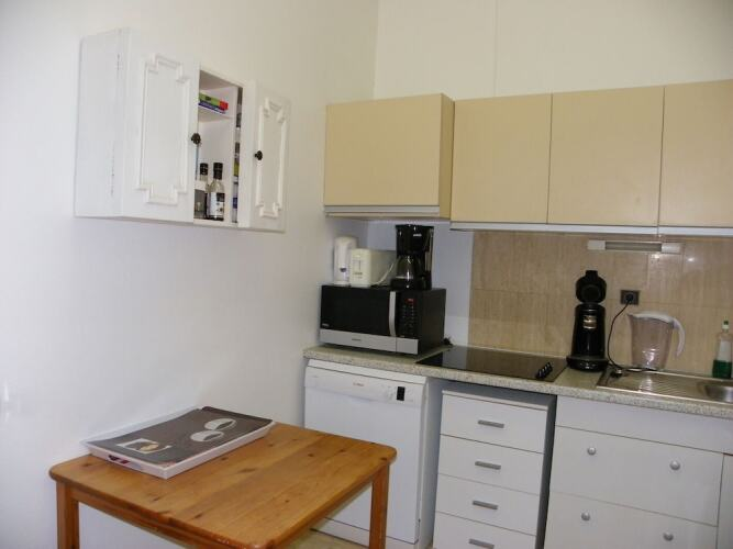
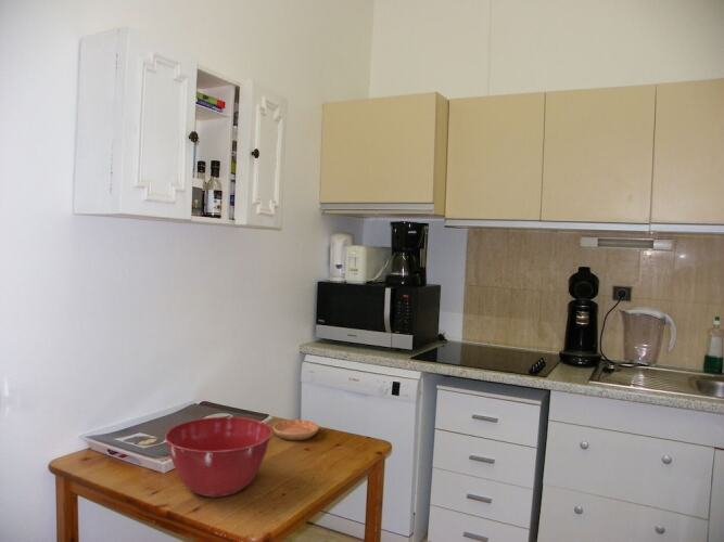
+ mixing bowl [164,416,274,499]
+ saucer [272,418,320,441]
